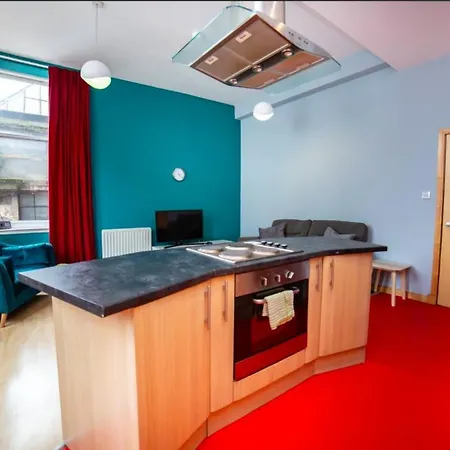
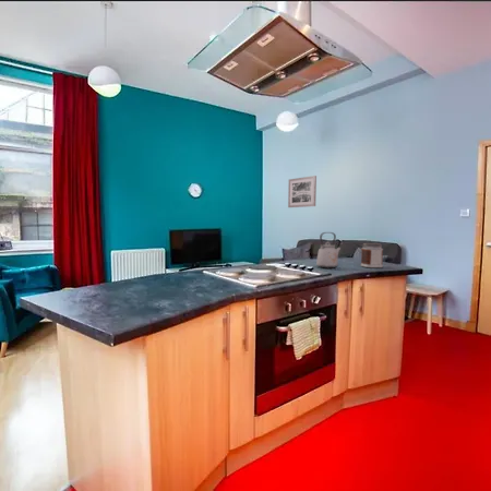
+ wall art [287,175,318,208]
+ kettle [315,231,342,270]
+ jar [360,242,384,268]
